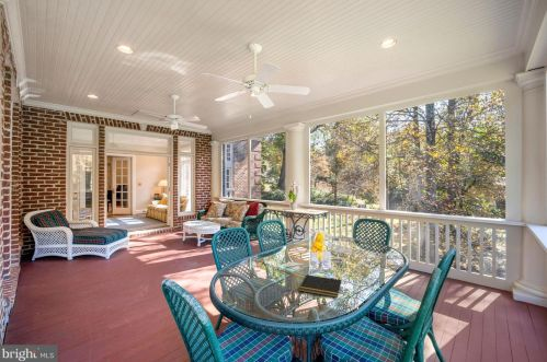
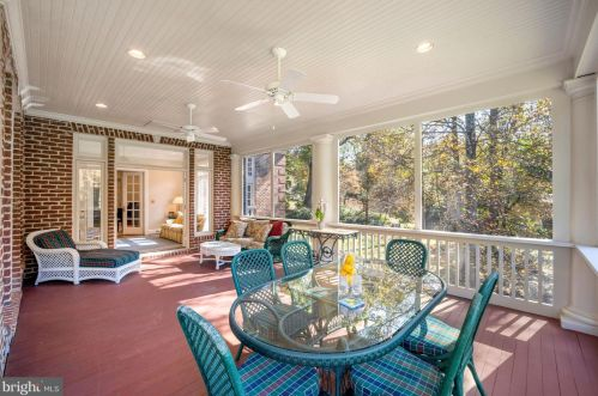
- notepad [298,273,342,299]
